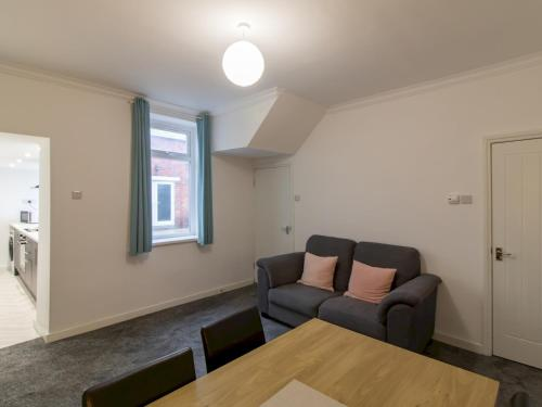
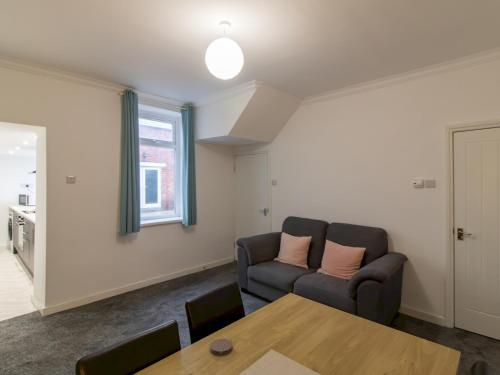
+ coaster [209,338,234,356]
